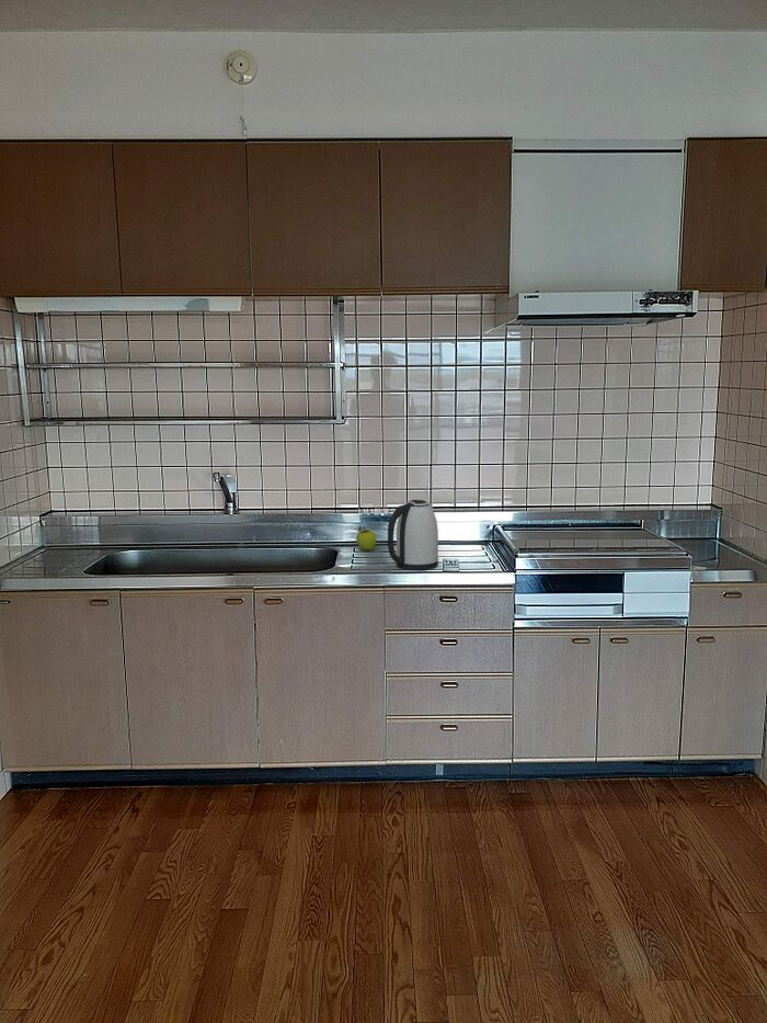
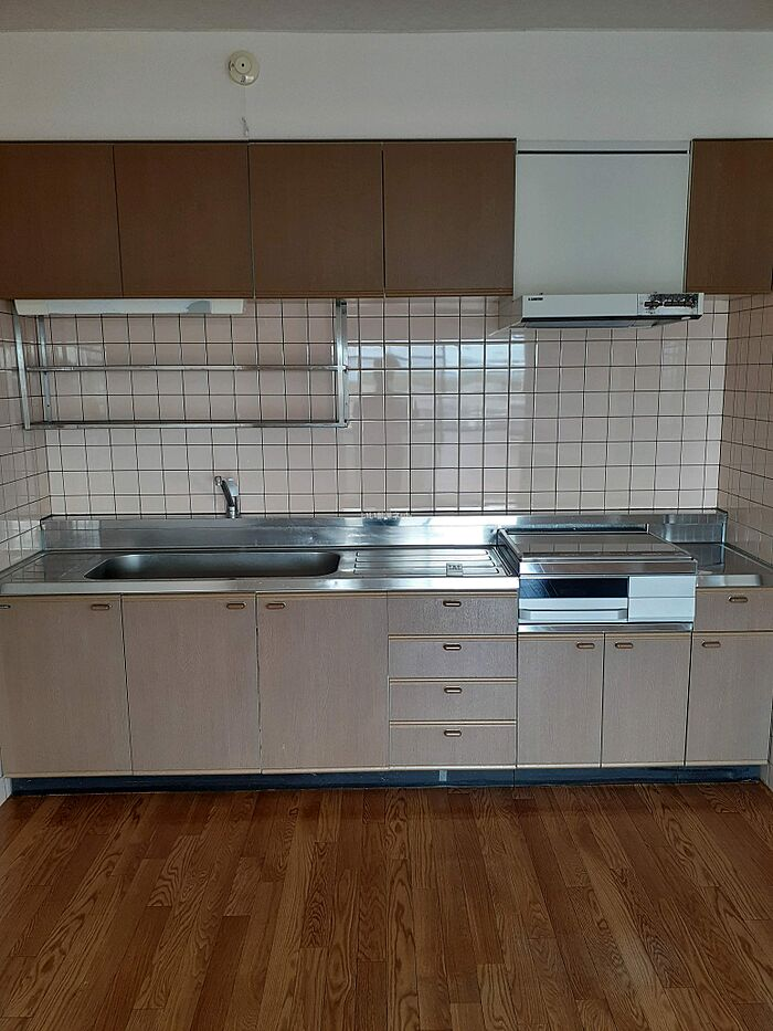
- fruit [355,525,377,552]
- kettle [387,499,439,571]
